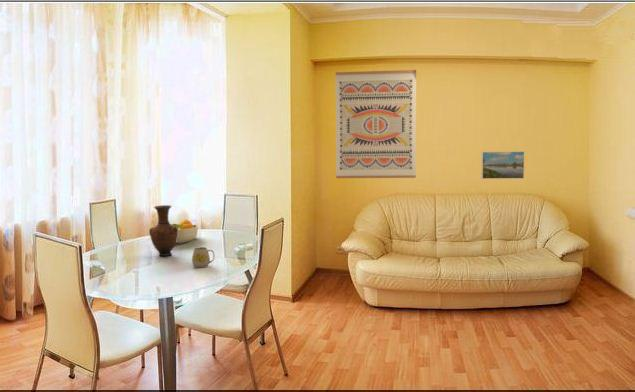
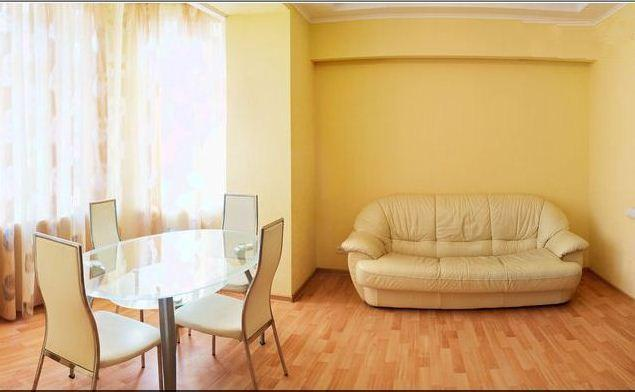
- fruit bowl [171,219,199,244]
- wall art [334,69,417,179]
- vase [148,204,178,257]
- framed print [480,150,525,180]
- mug [191,246,215,268]
